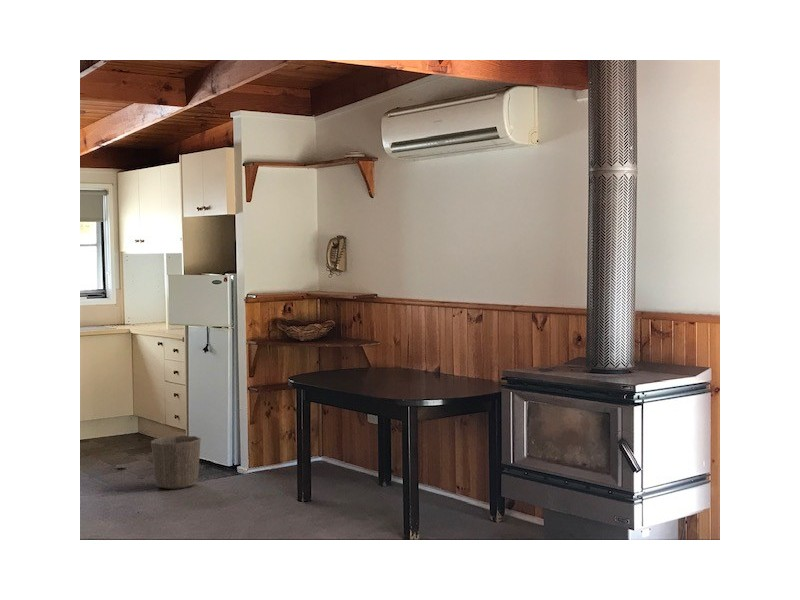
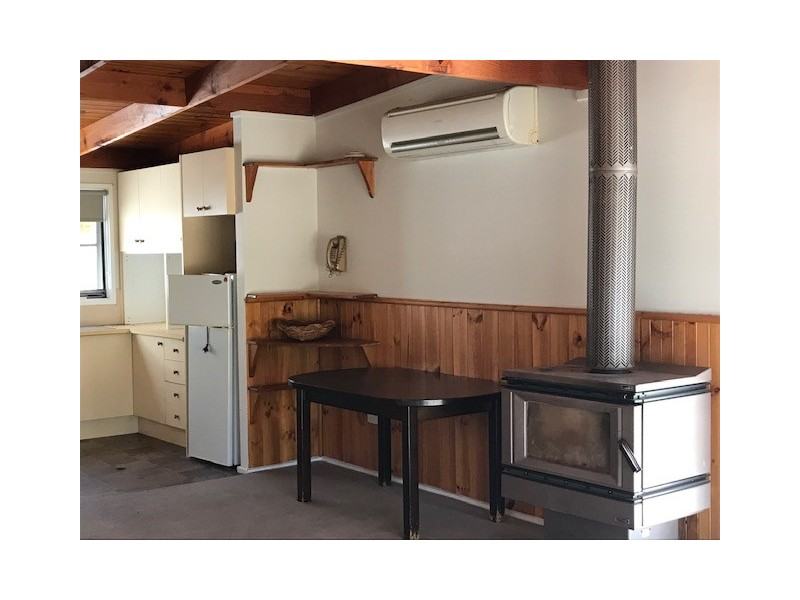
- waste basket [150,434,202,490]
